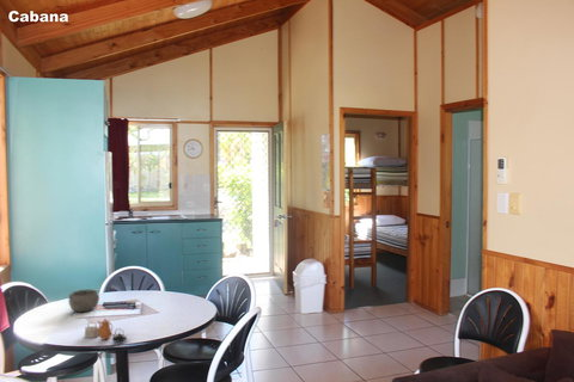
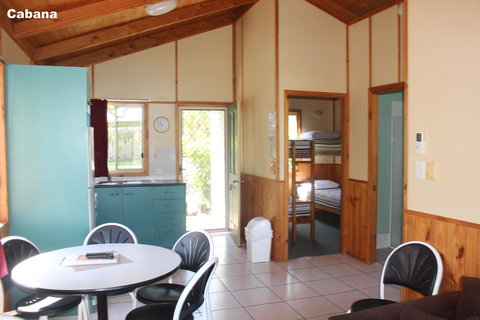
- bowl [68,288,100,313]
- teapot [84,318,128,344]
